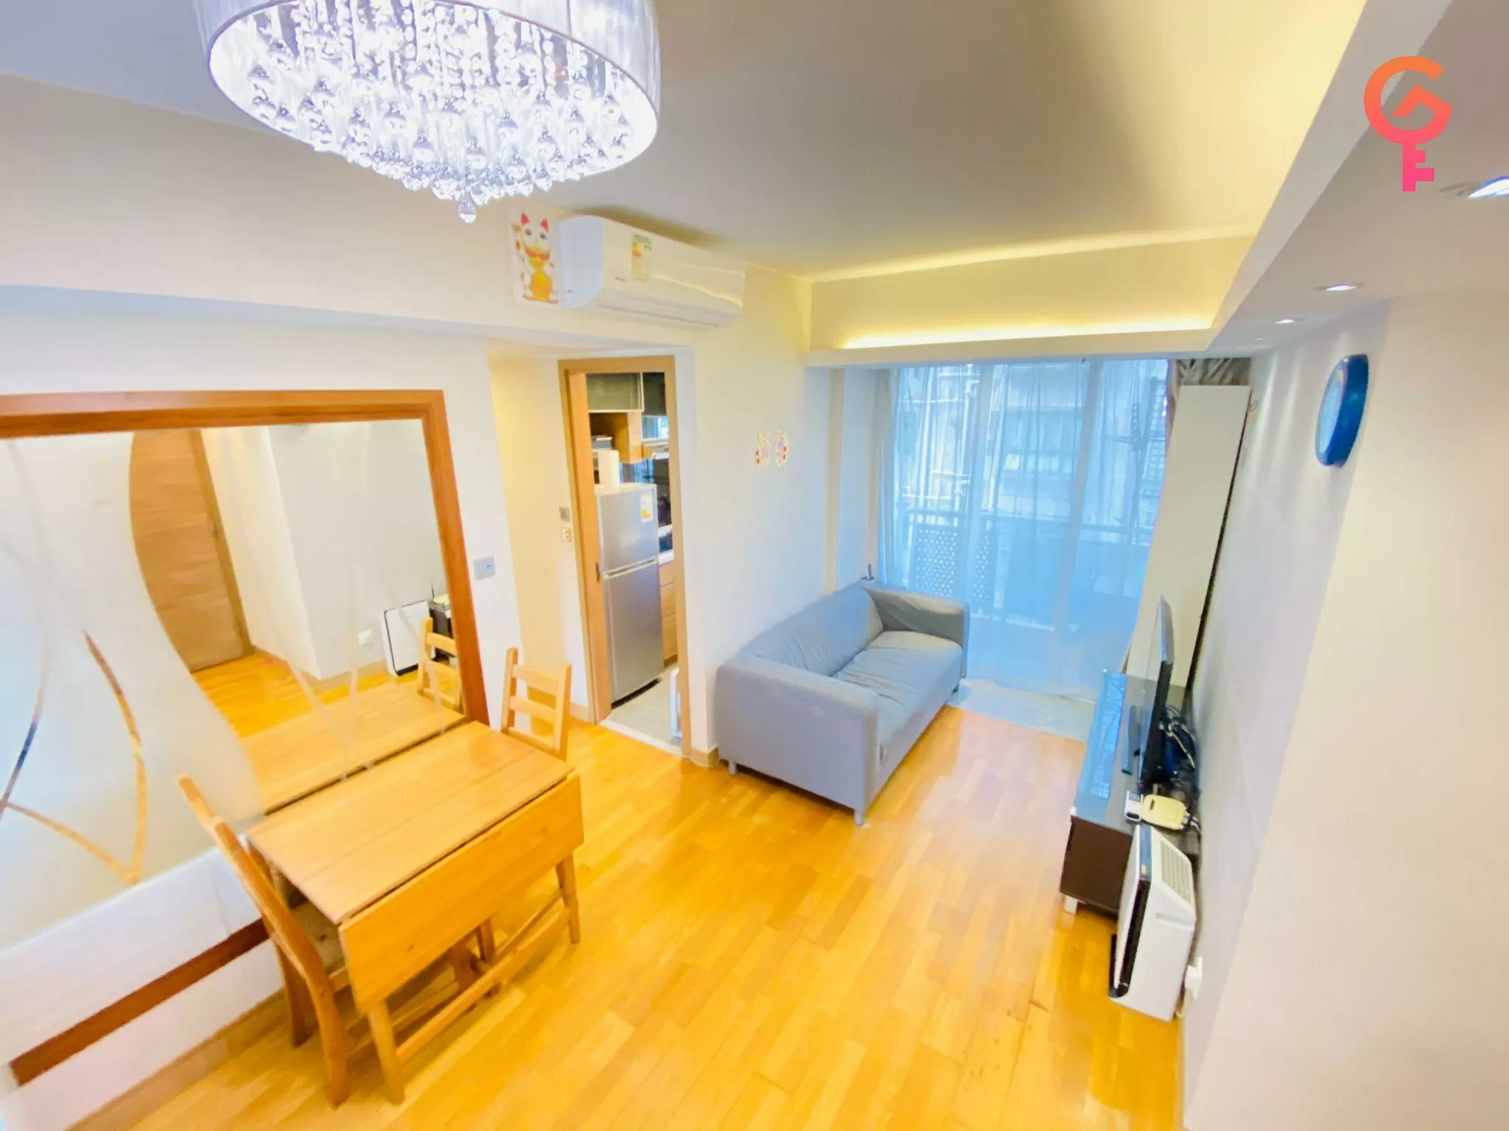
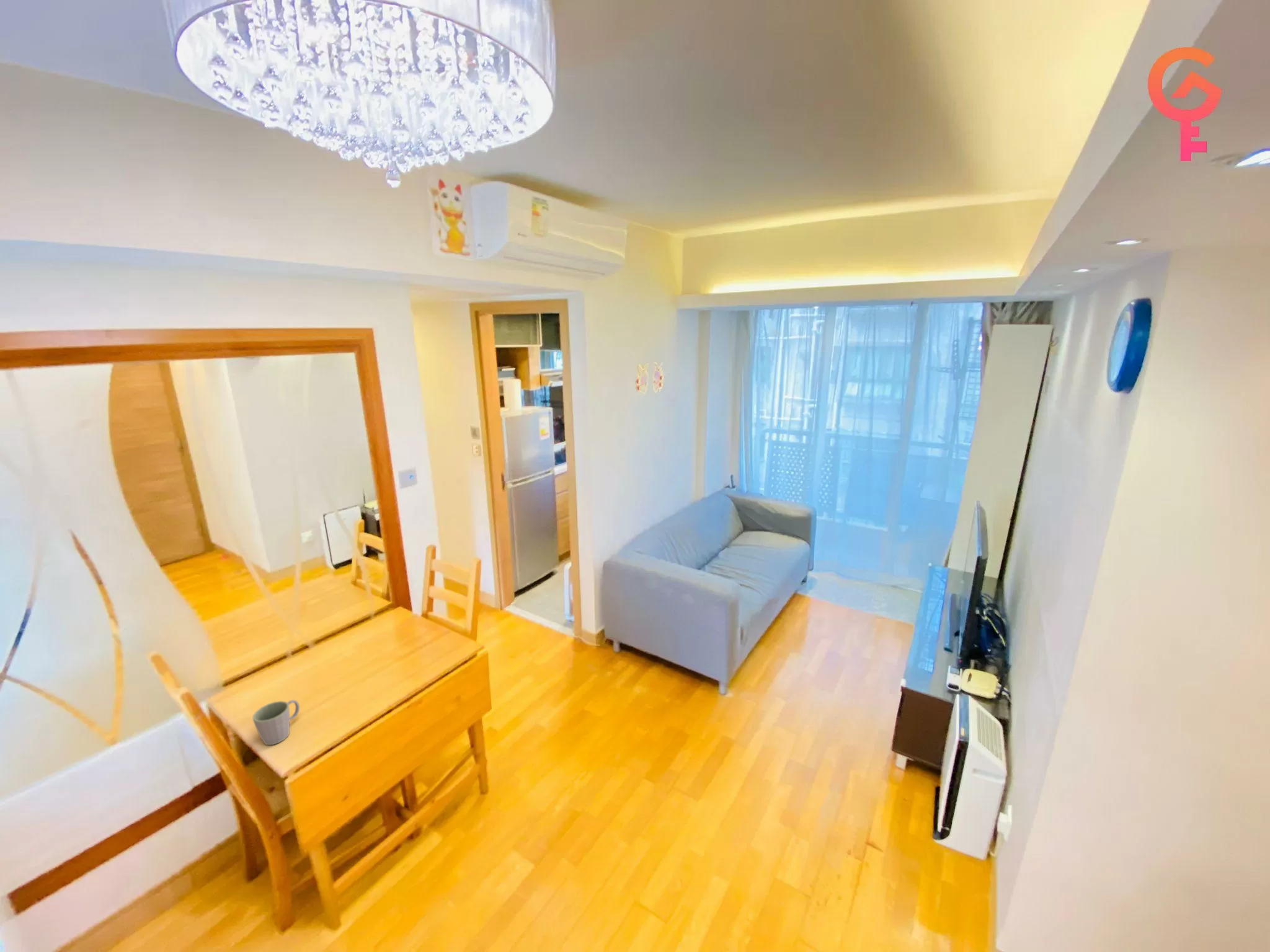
+ mug [252,699,300,746]
